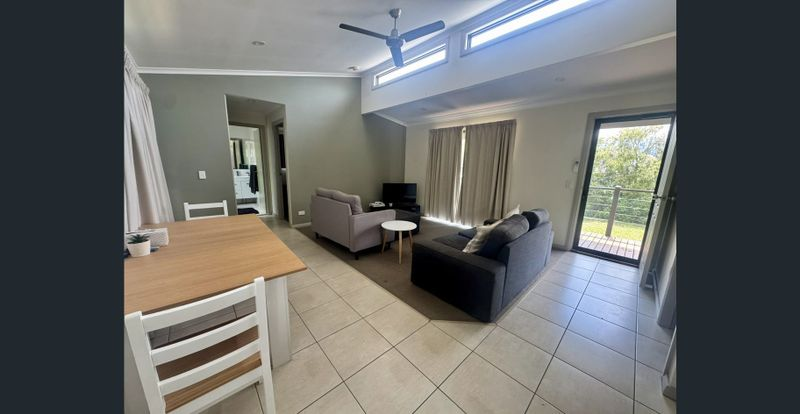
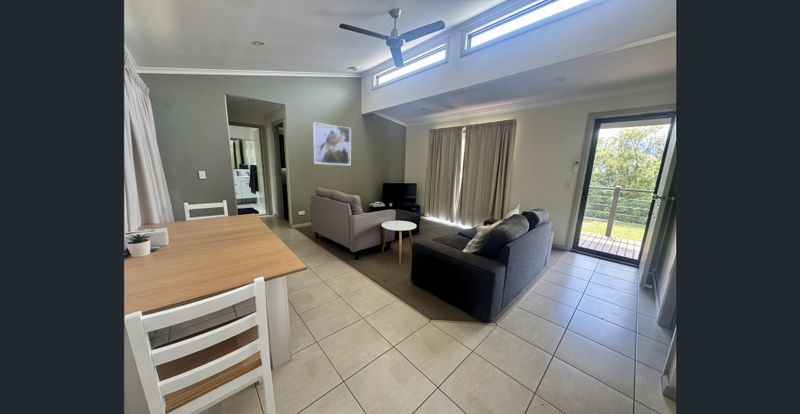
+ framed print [312,121,352,166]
